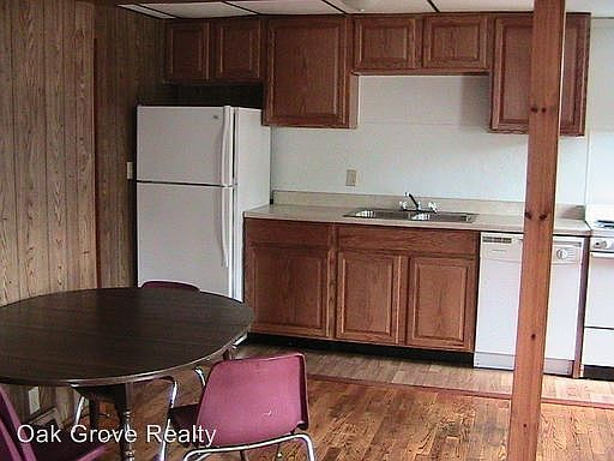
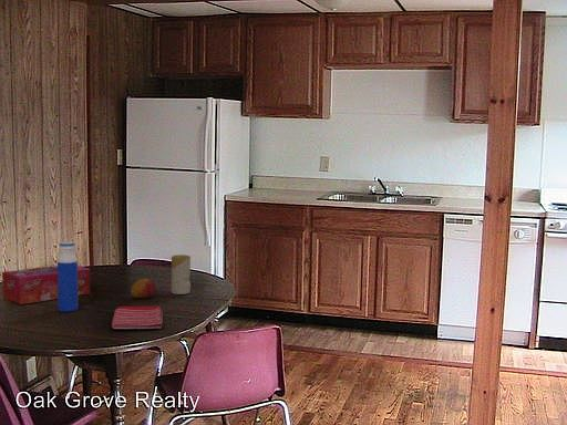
+ candle [171,253,192,296]
+ dish towel [111,304,164,330]
+ water bottle [56,240,79,313]
+ fruit [130,278,157,299]
+ tissue box [1,265,91,305]
